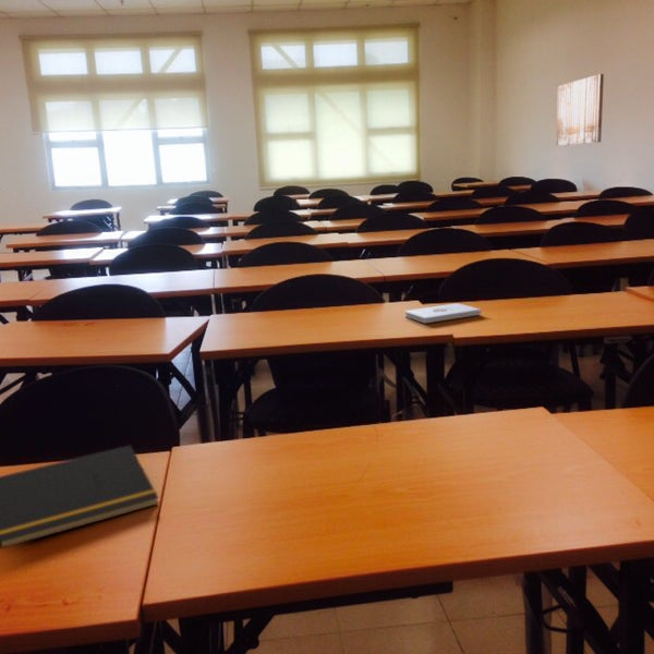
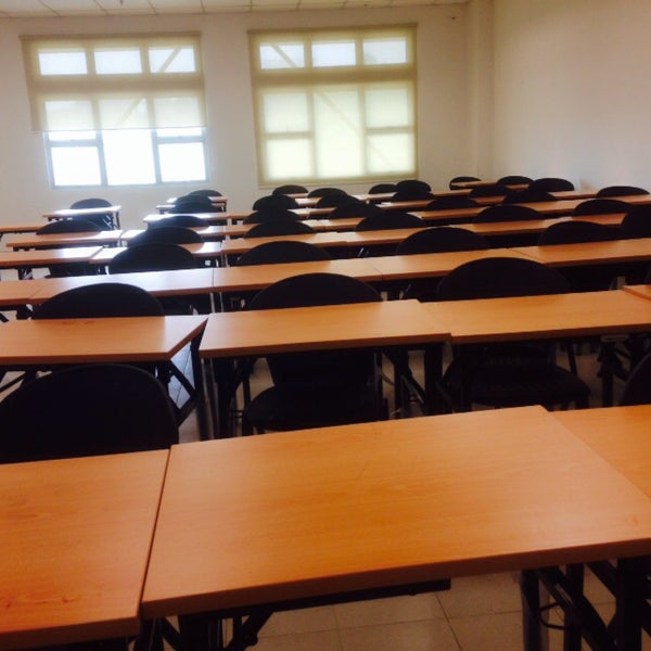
- notepad [0,445,160,550]
- notepad [404,302,482,325]
- wall art [555,73,605,147]
